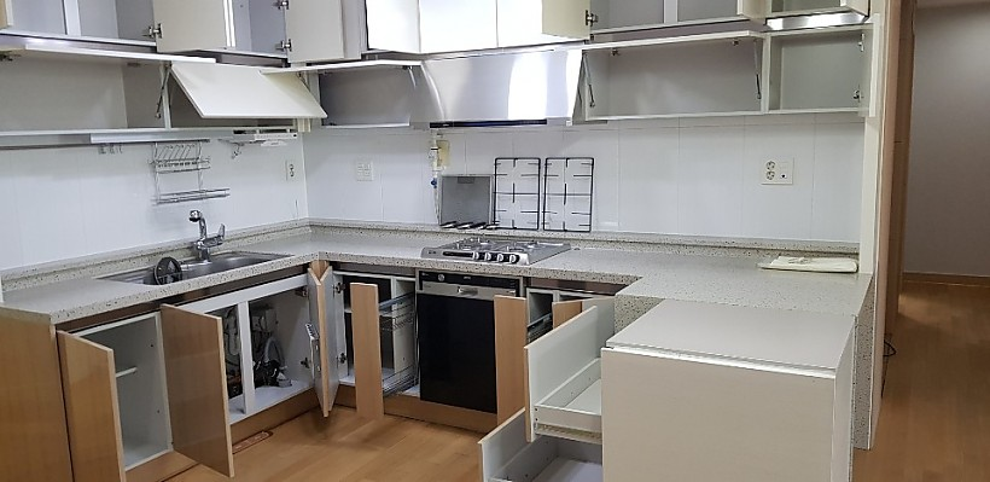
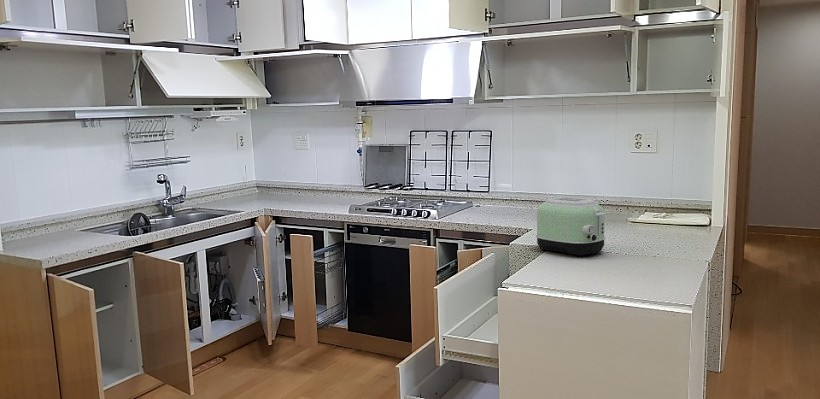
+ toaster [535,196,607,257]
